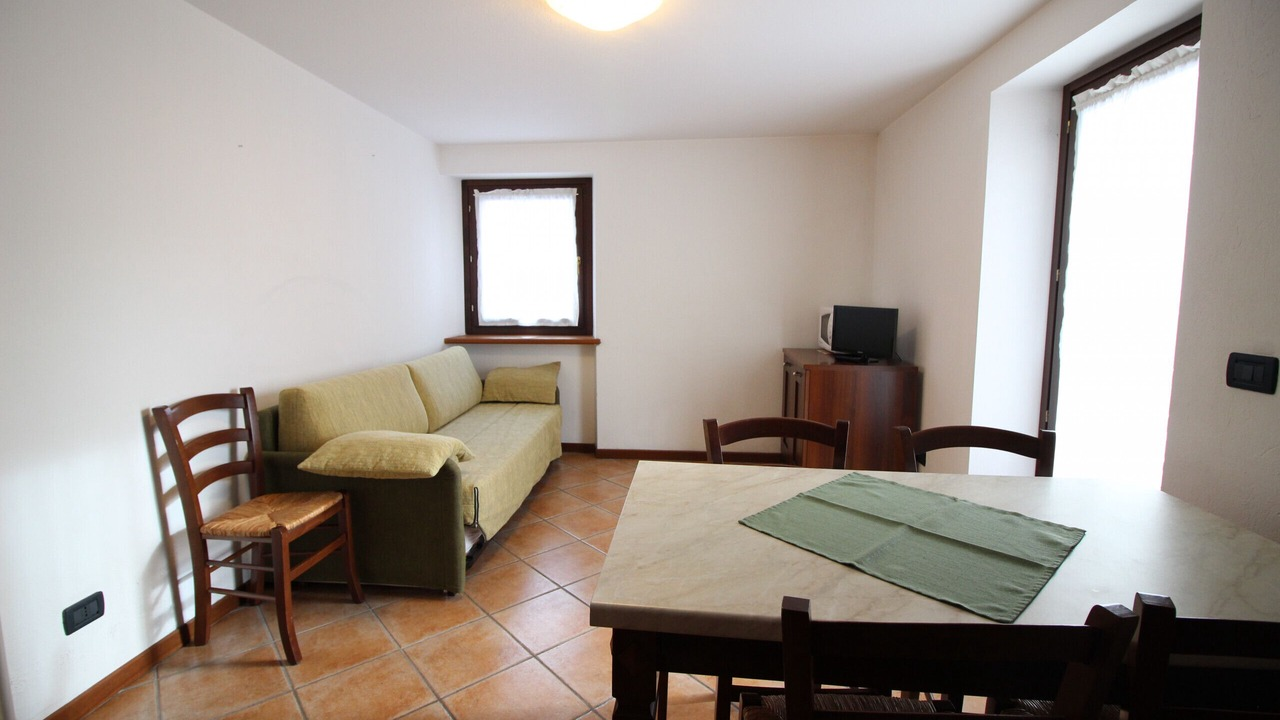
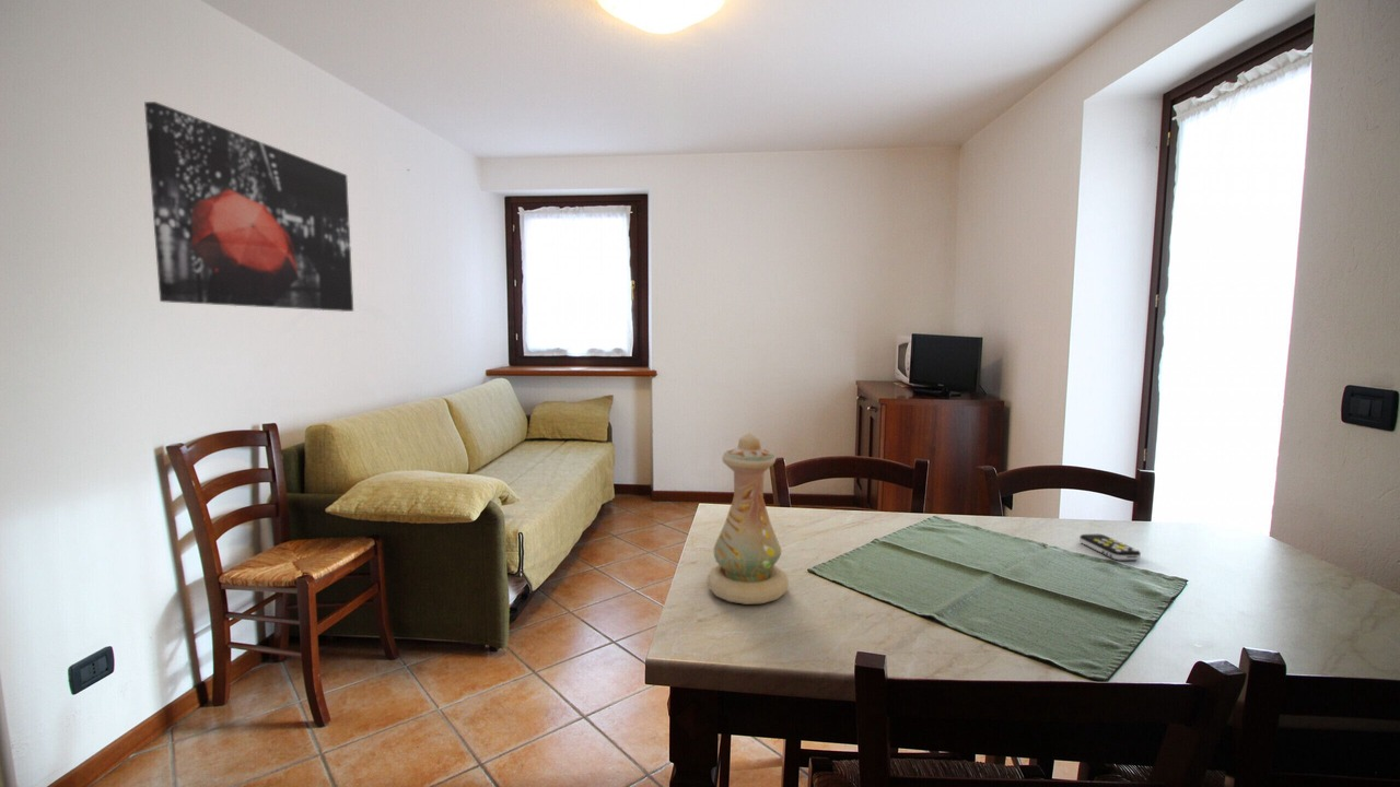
+ remote control [1078,533,1142,561]
+ vase [705,431,790,606]
+ wall art [143,101,354,313]
